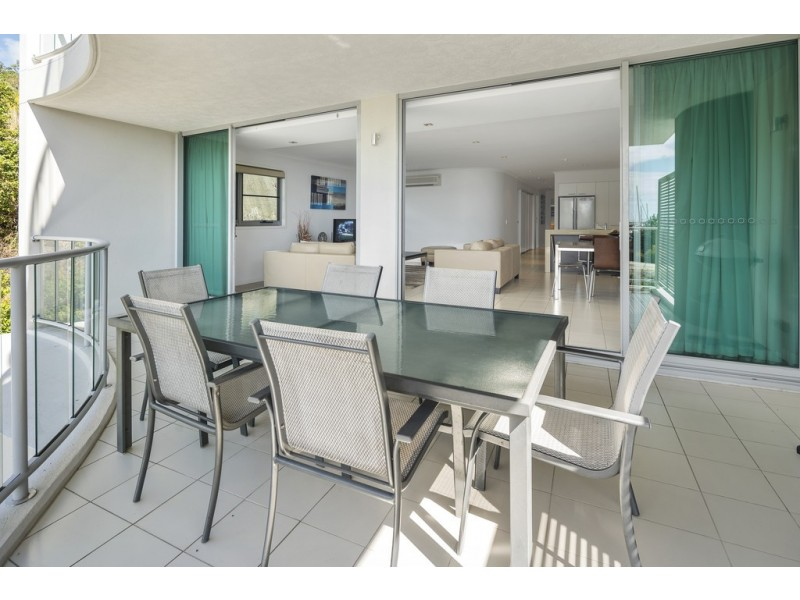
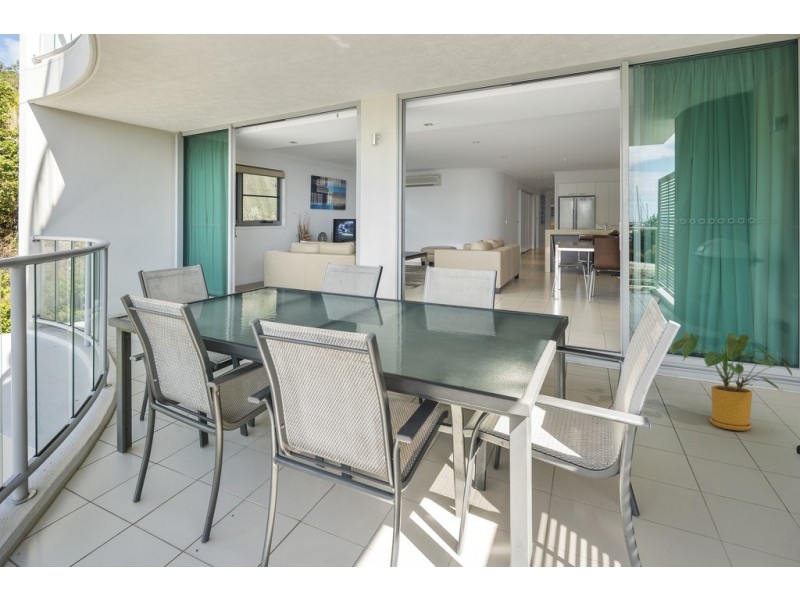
+ house plant [670,331,793,432]
